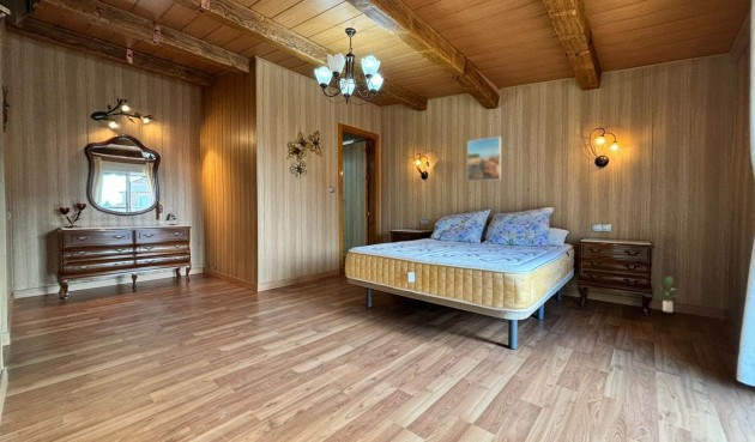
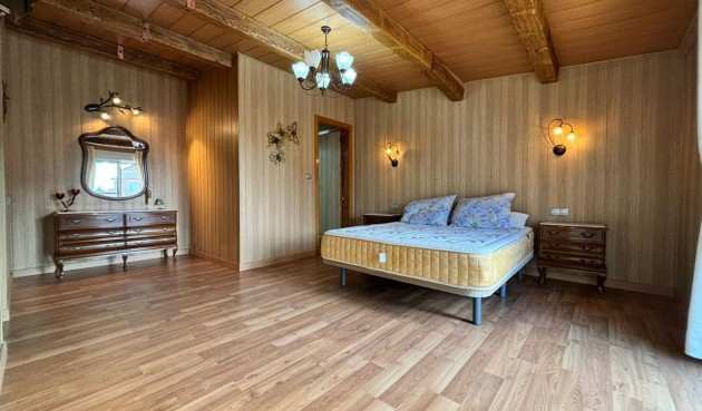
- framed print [466,135,502,182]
- potted plant [656,276,678,314]
